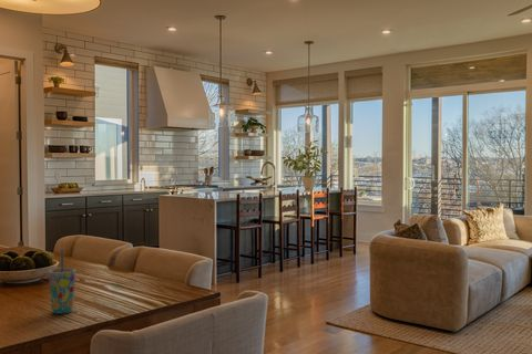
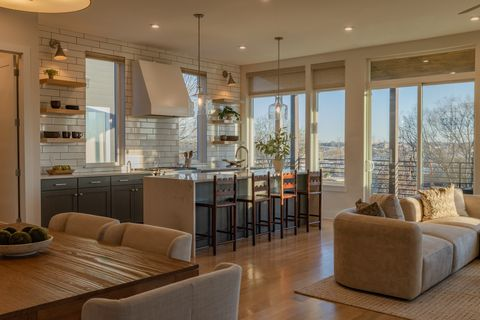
- cup [48,249,76,315]
